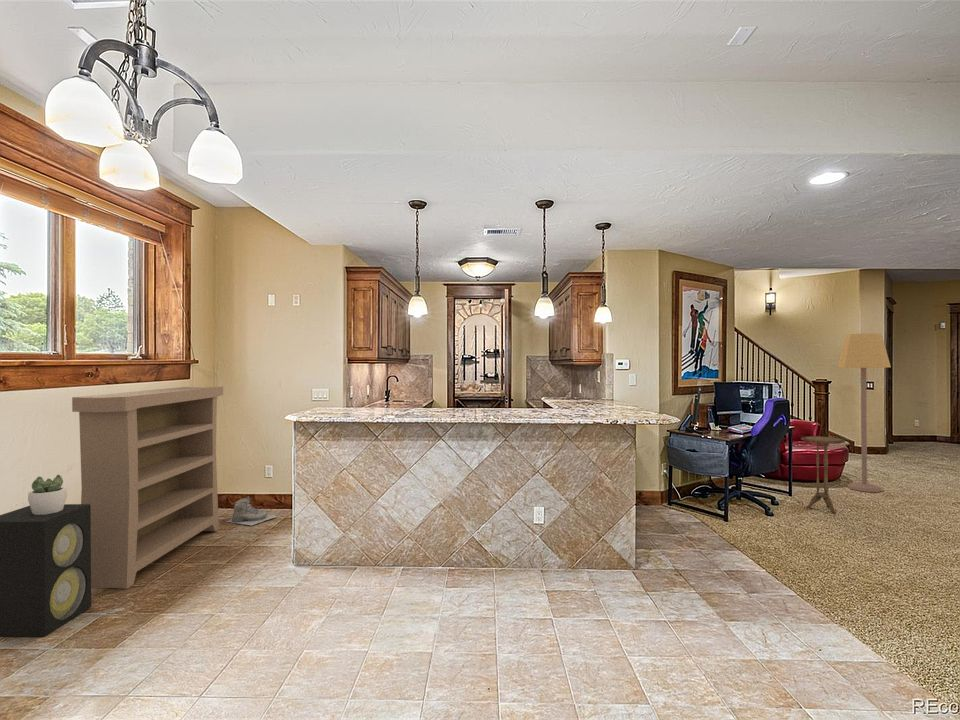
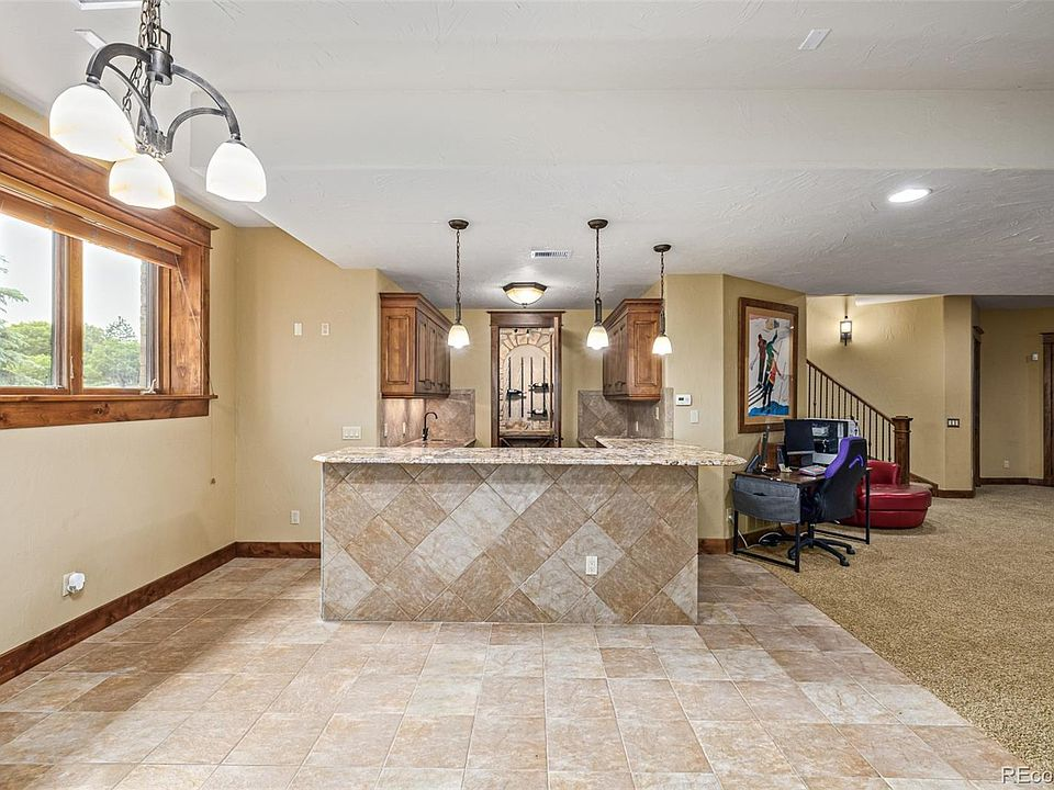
- speaker [0,503,92,638]
- bookshelf [71,386,224,590]
- boots [225,495,280,526]
- lamp [837,332,892,493]
- side table [800,435,846,515]
- succulent plant [27,474,68,515]
